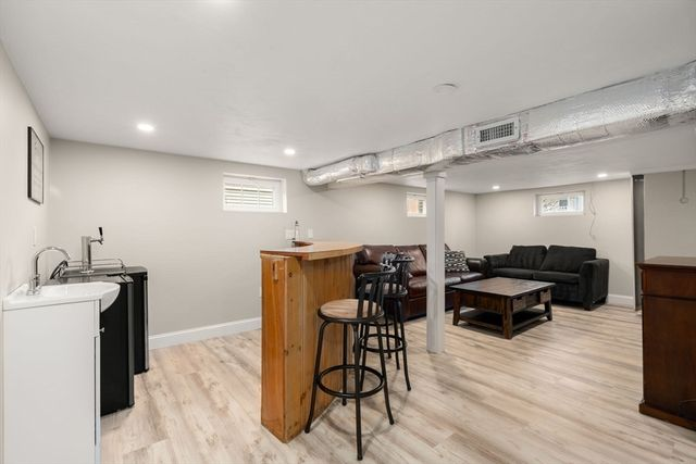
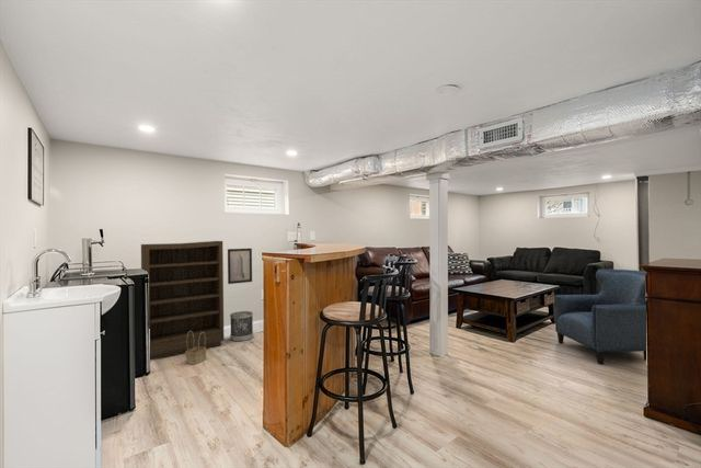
+ wall art [227,248,253,285]
+ wastebasket [229,310,254,343]
+ bookshelf [140,240,225,362]
+ basket [184,332,207,365]
+ armchair [553,267,647,365]
